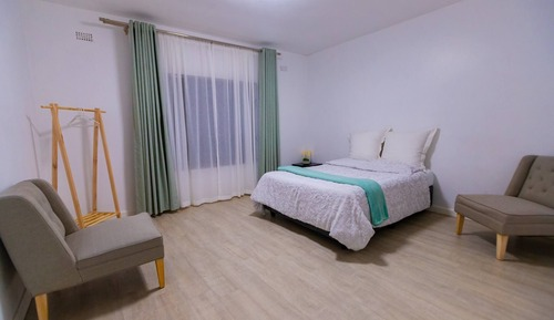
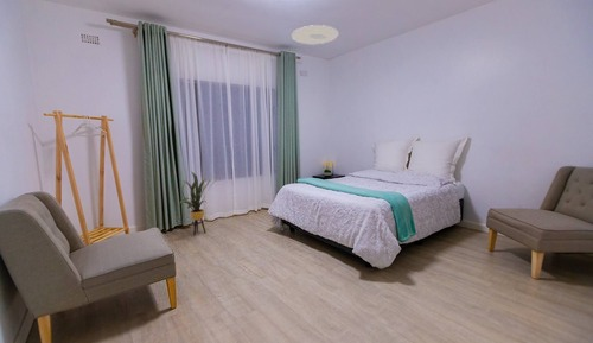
+ ceiling light [291,24,339,45]
+ house plant [178,171,221,236]
